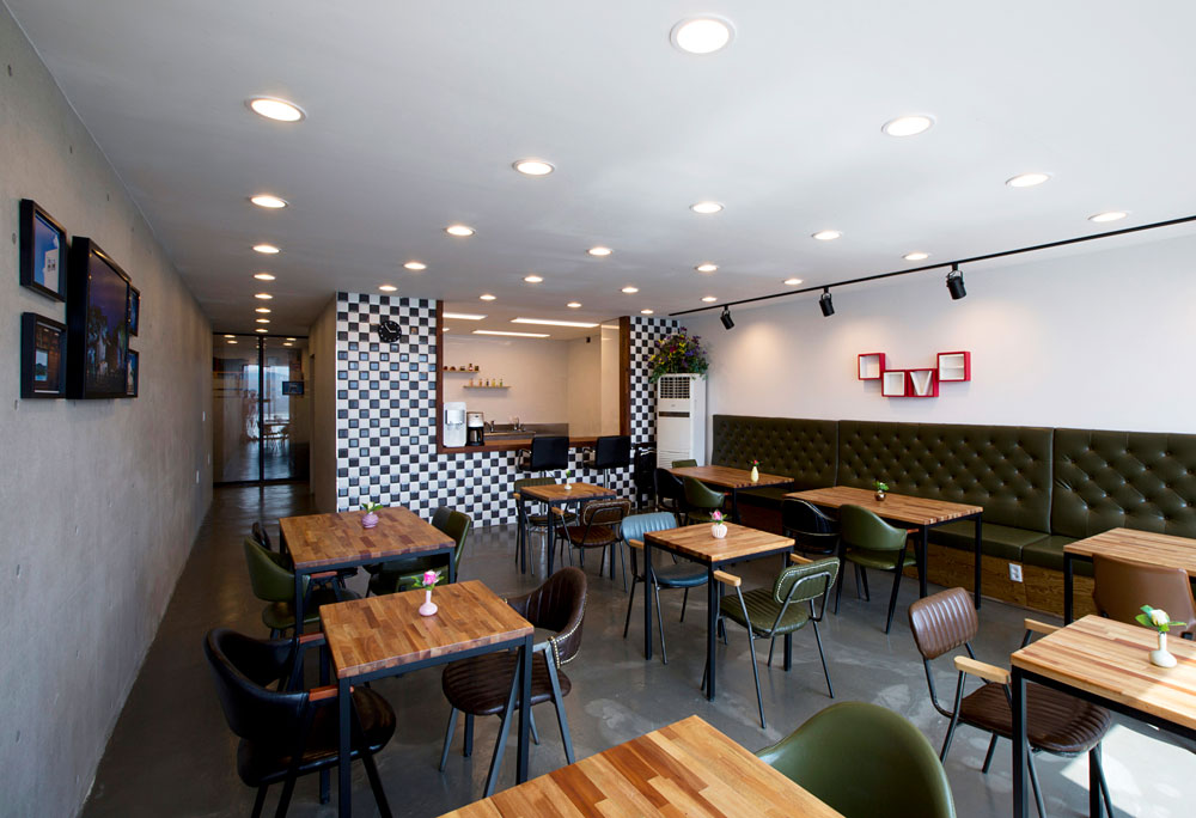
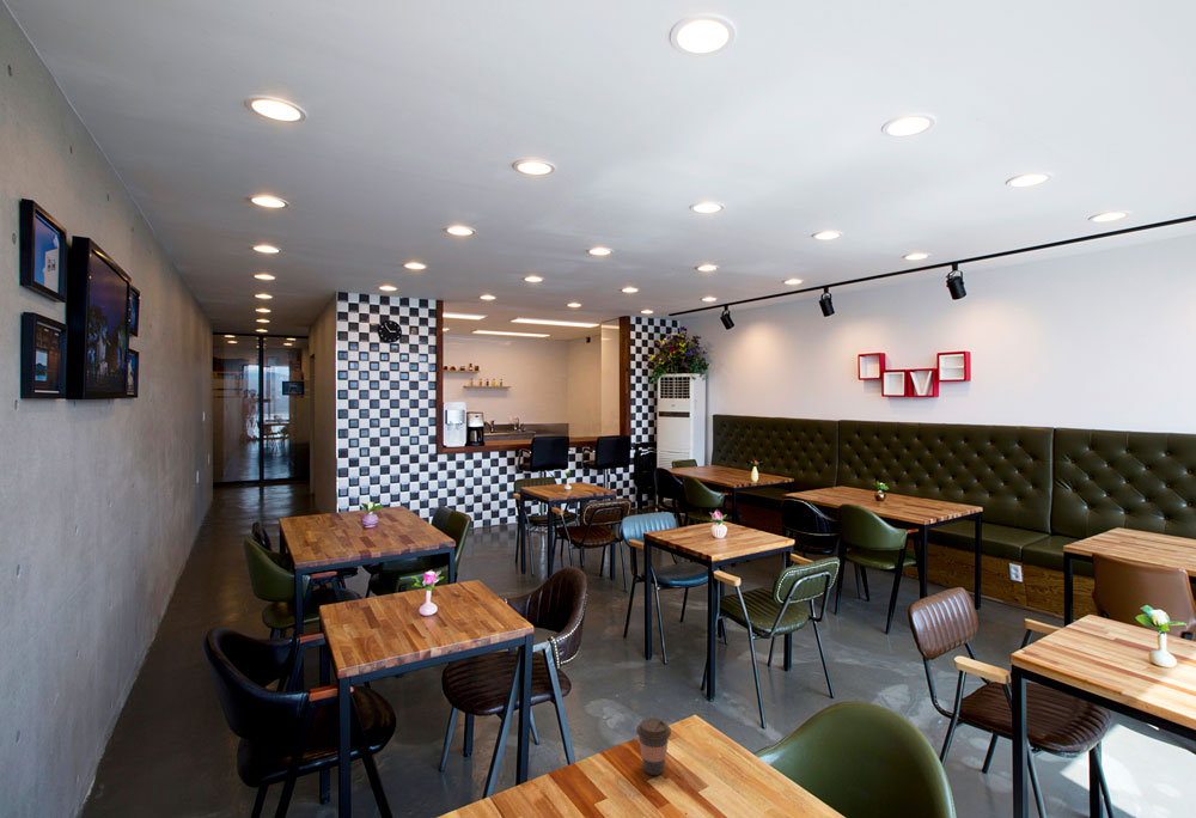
+ coffee cup [635,716,672,776]
